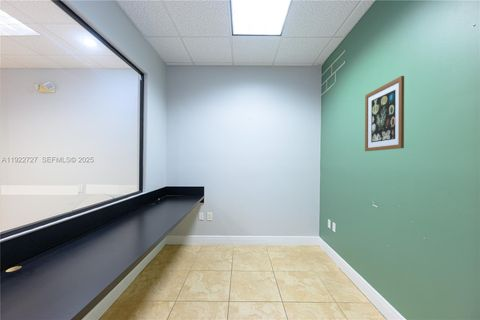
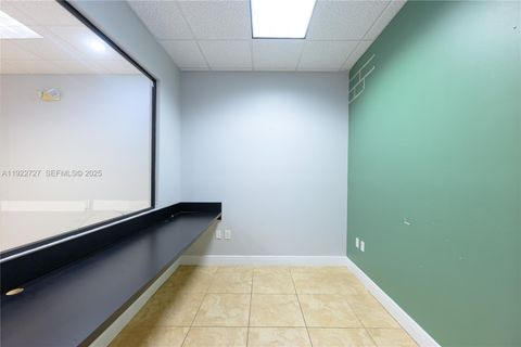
- wall art [364,75,405,152]
